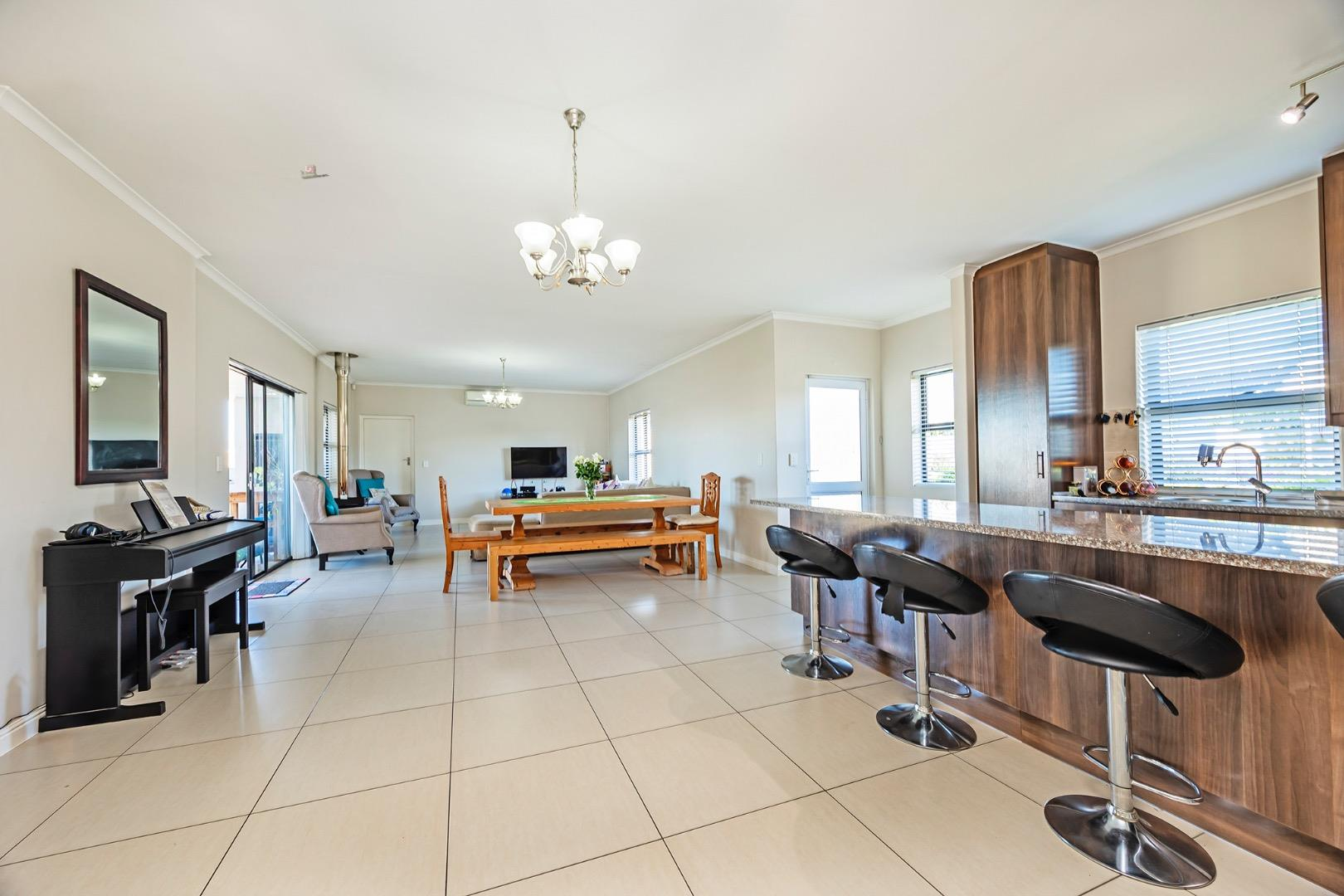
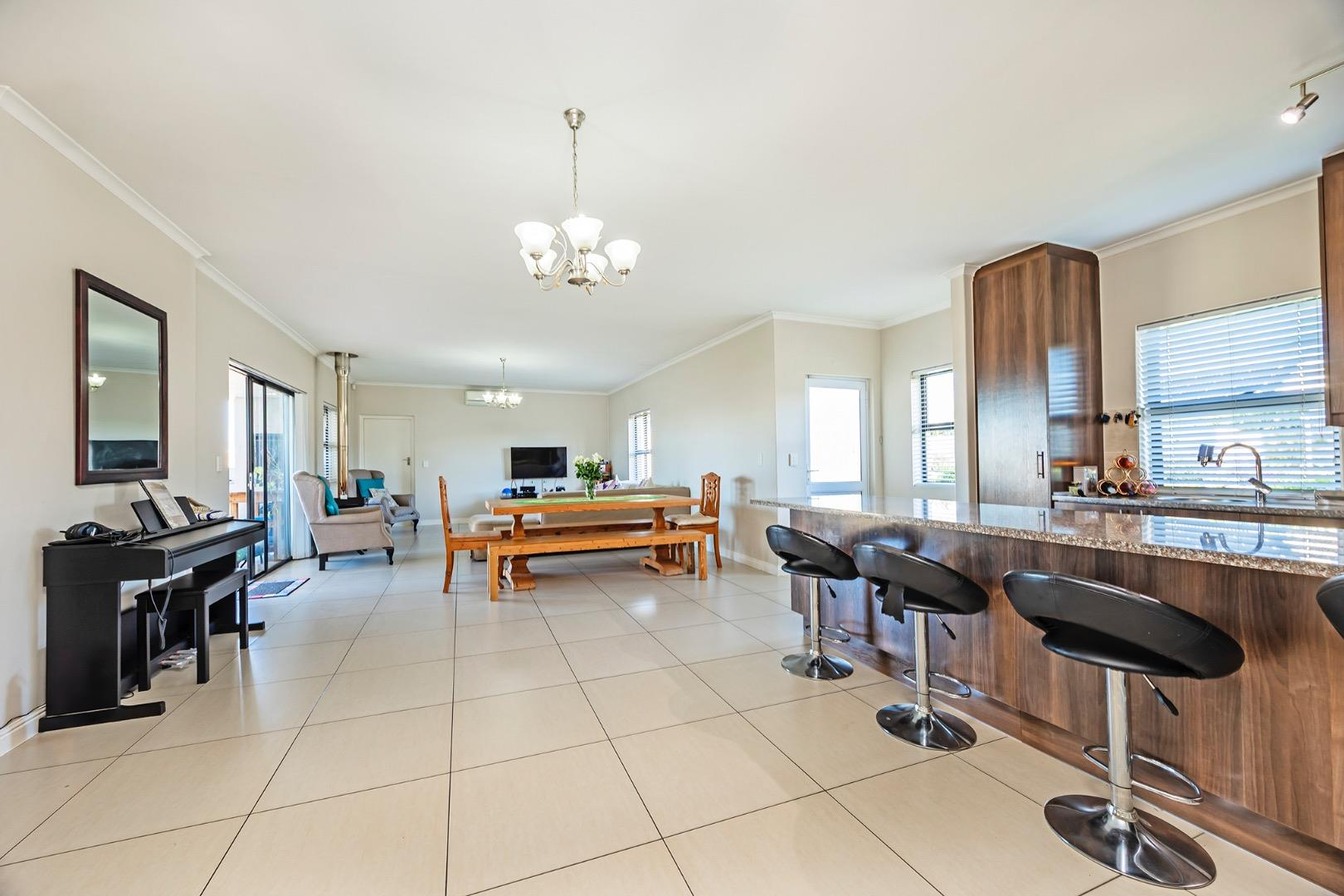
- tape dispenser [299,164,329,180]
